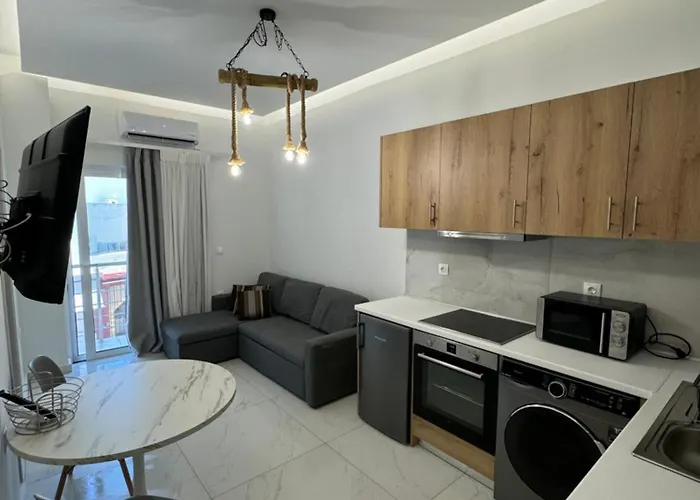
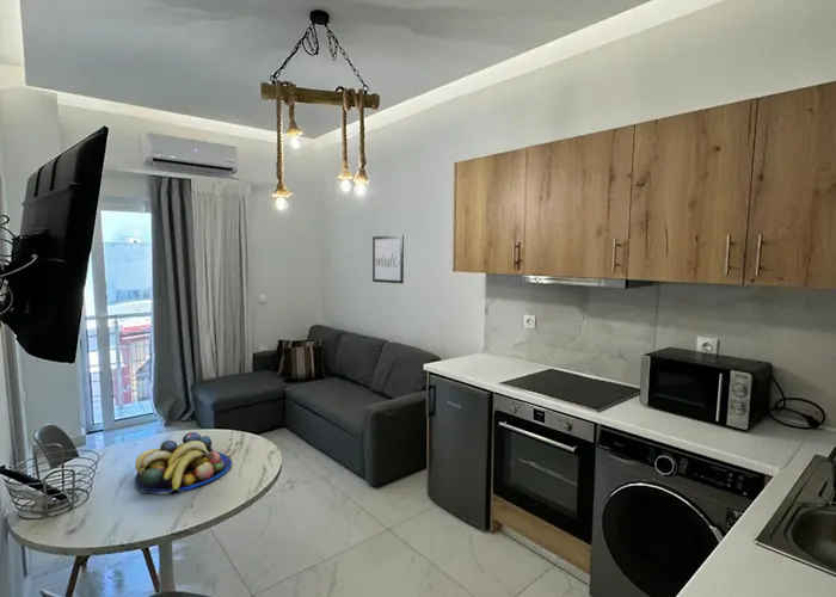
+ fruit bowl [134,431,233,496]
+ wall art [371,234,405,284]
